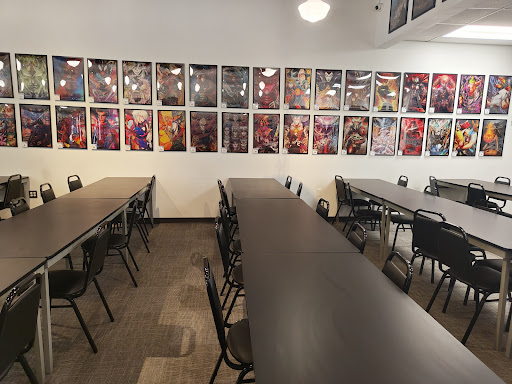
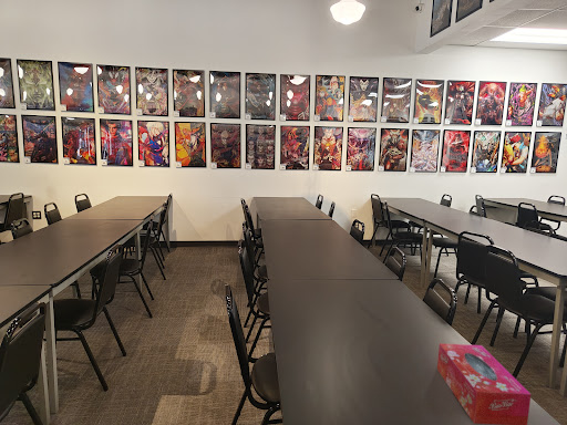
+ tissue box [436,343,532,425]
